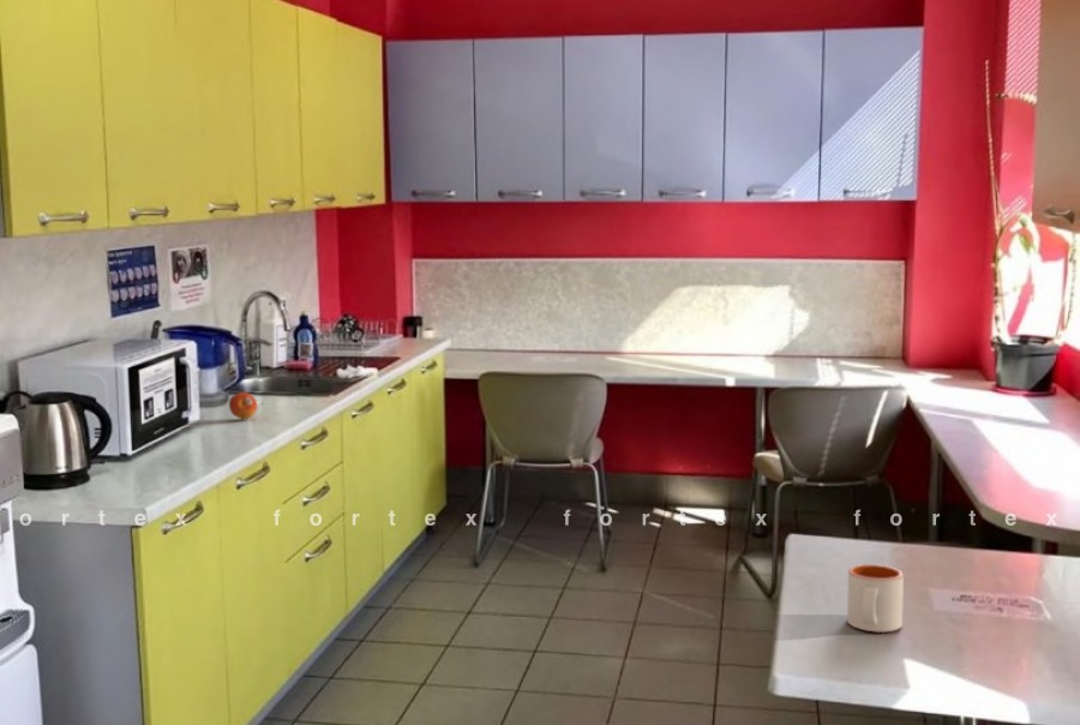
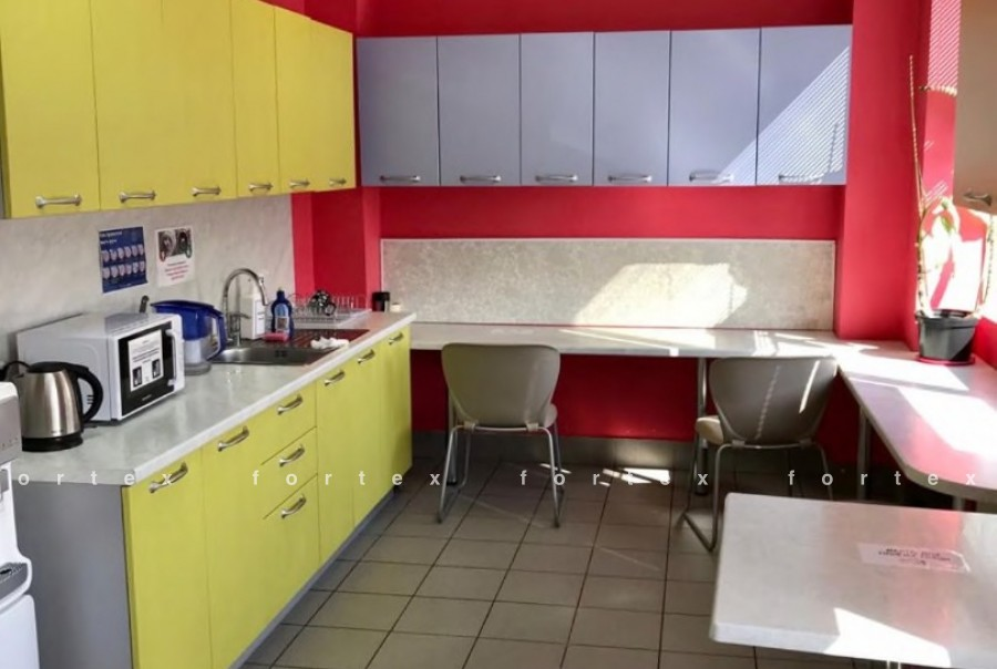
- fruit [228,391,258,420]
- mug [846,563,905,634]
